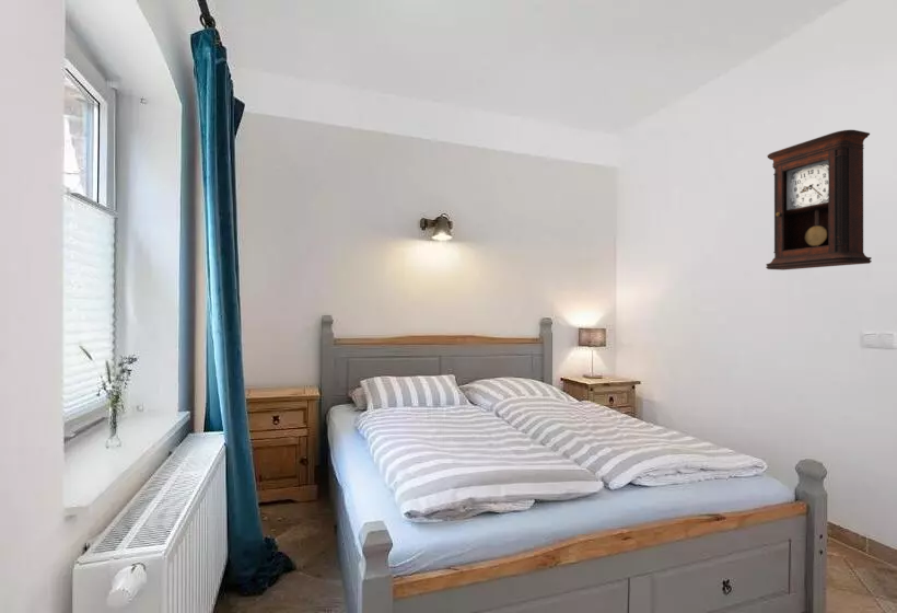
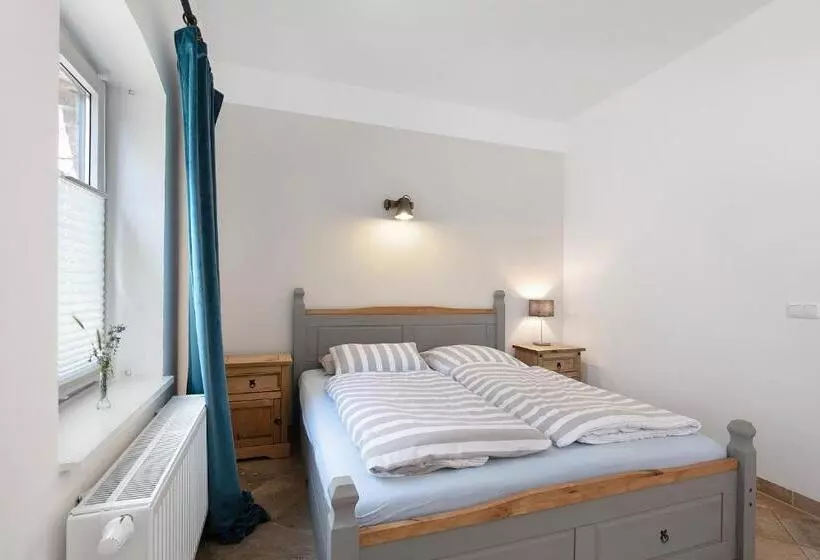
- pendulum clock [765,129,873,271]
